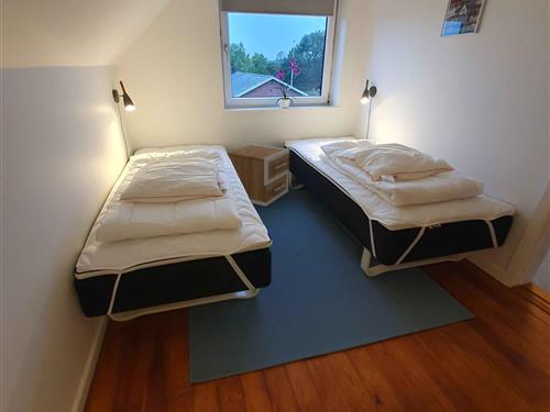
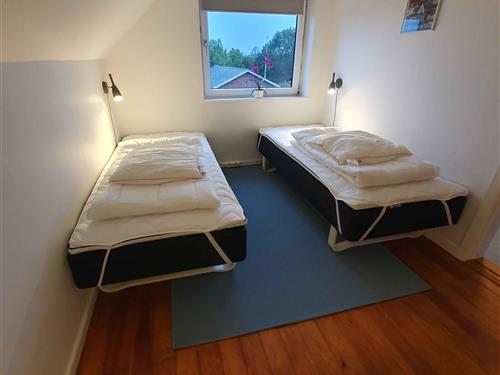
- nightstand [226,143,290,208]
